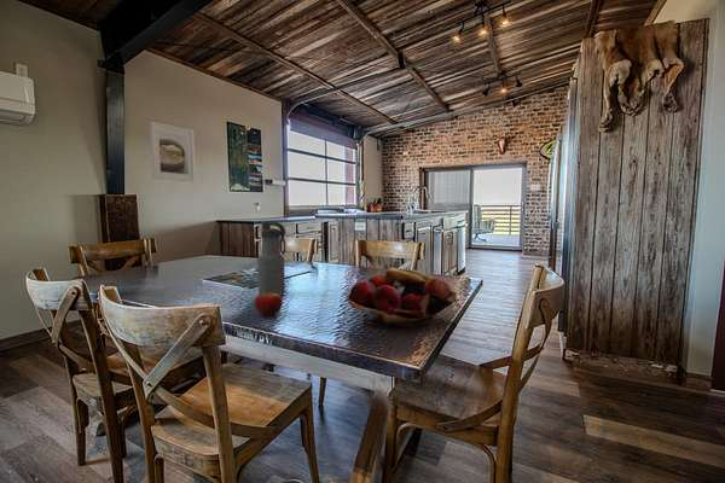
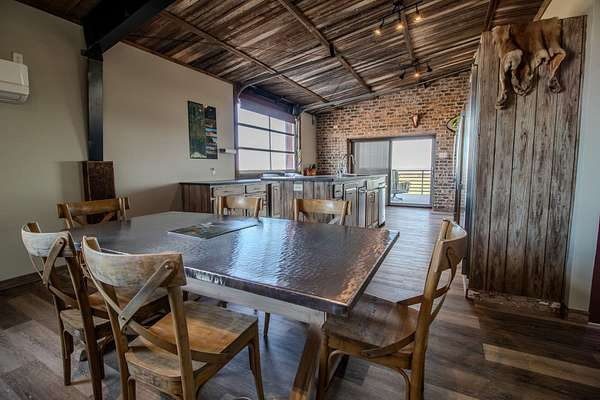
- fruit [254,291,284,318]
- fruit basket [346,267,459,328]
- water bottle [257,221,286,297]
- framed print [149,121,196,184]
